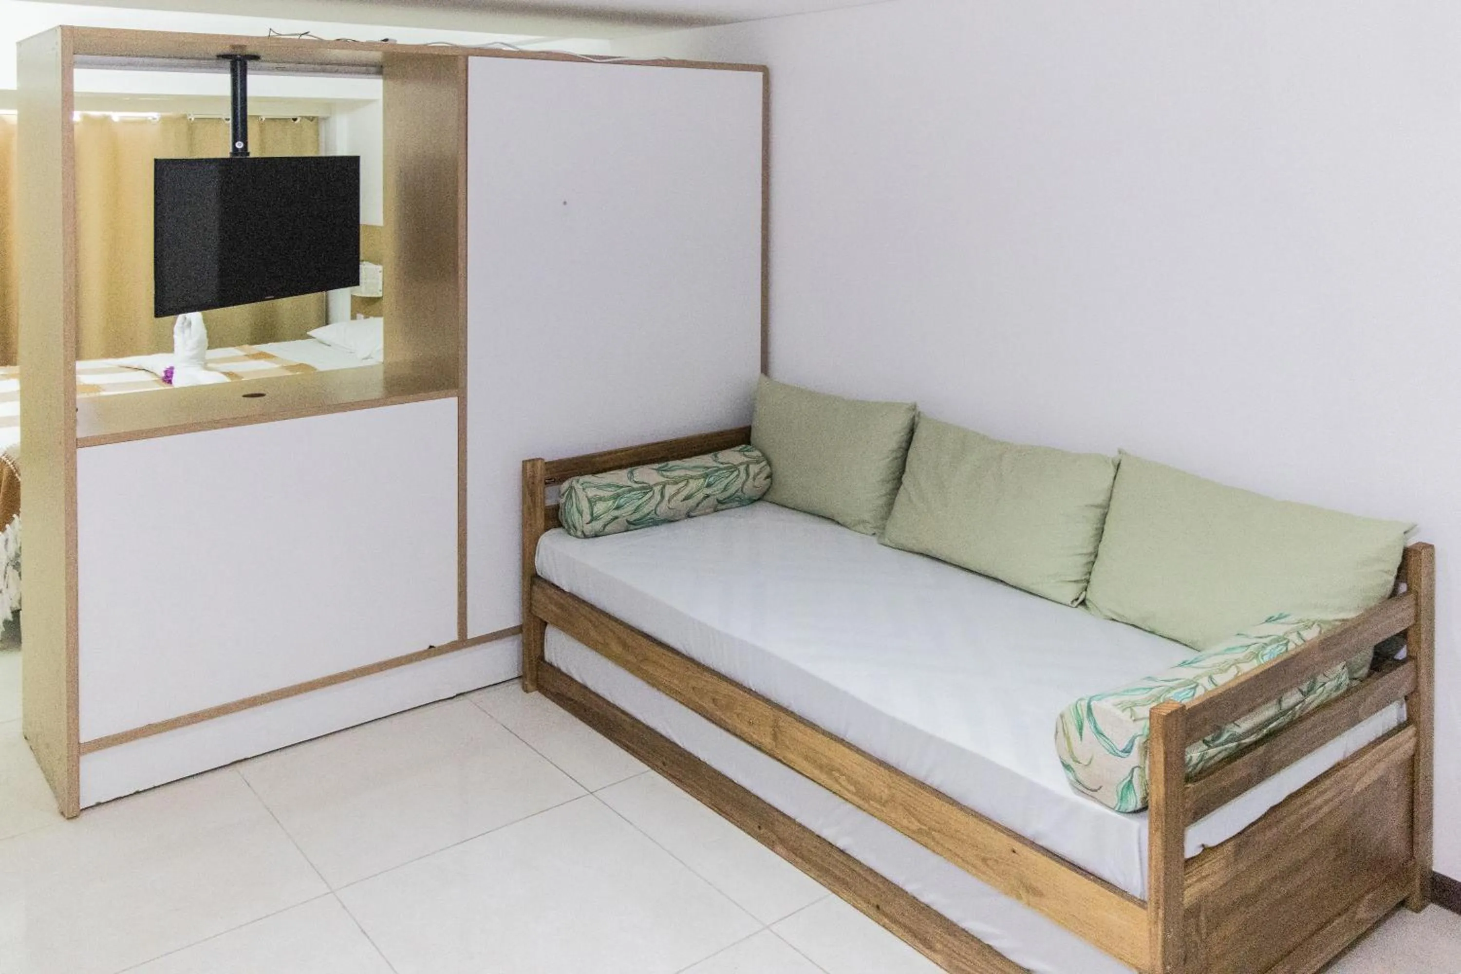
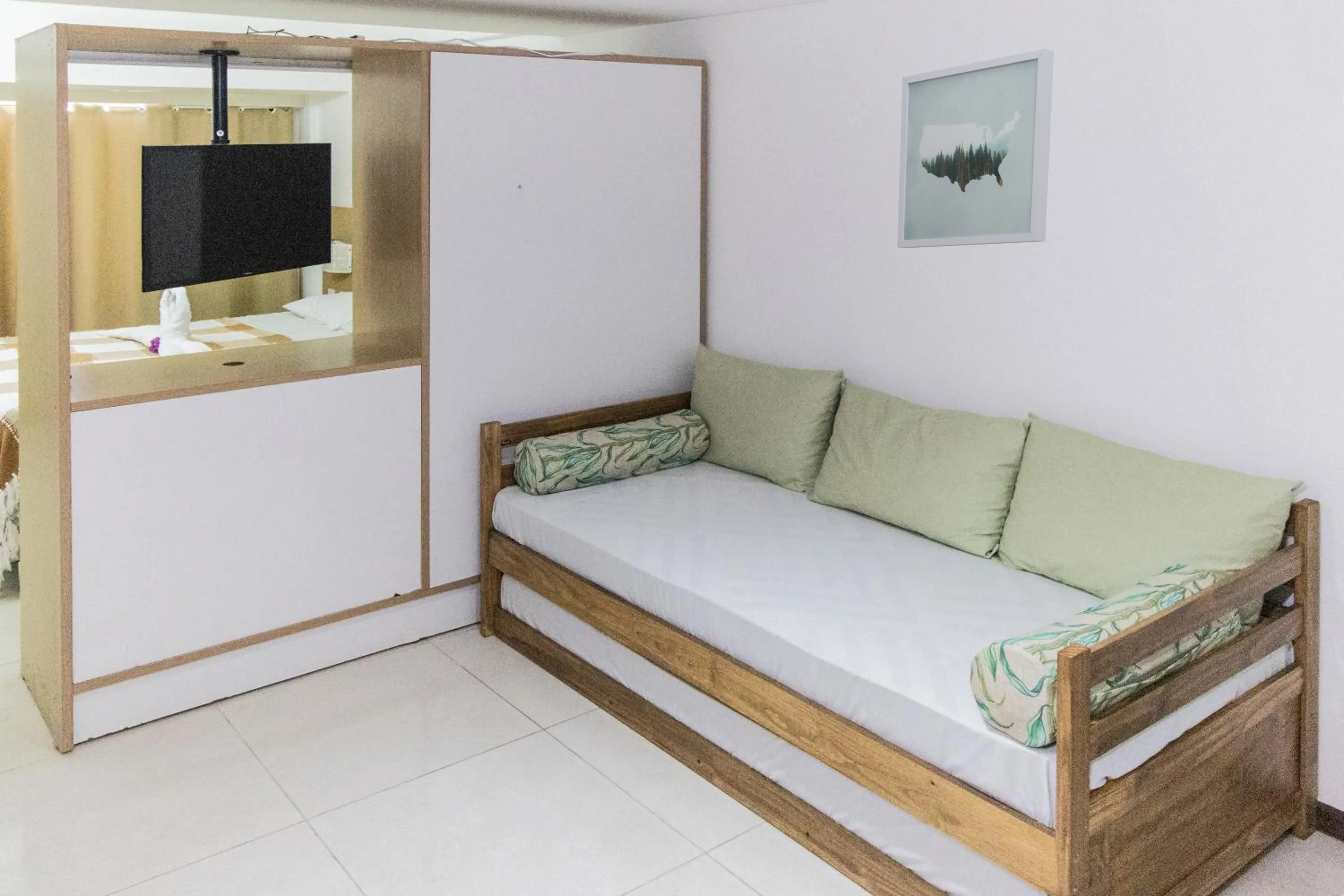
+ wall art [897,48,1055,249]
